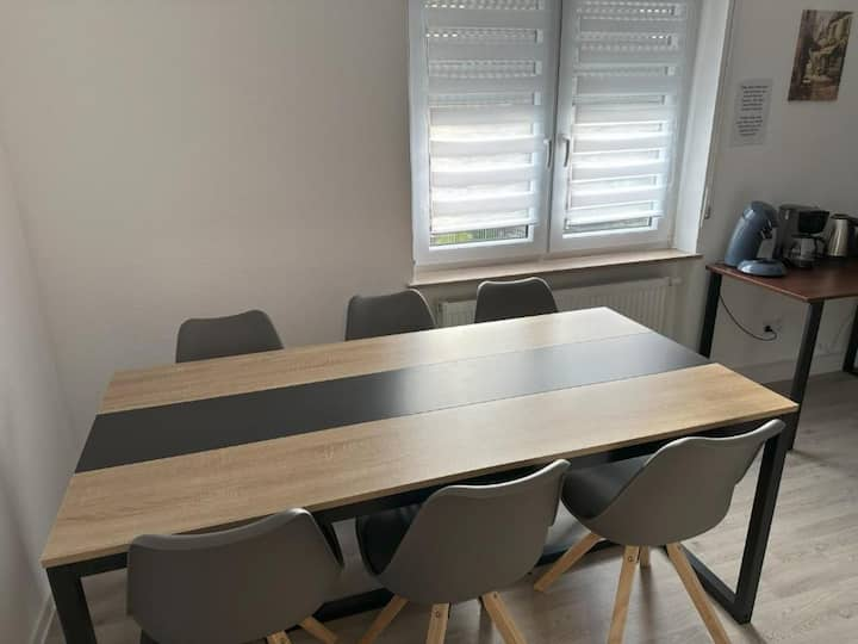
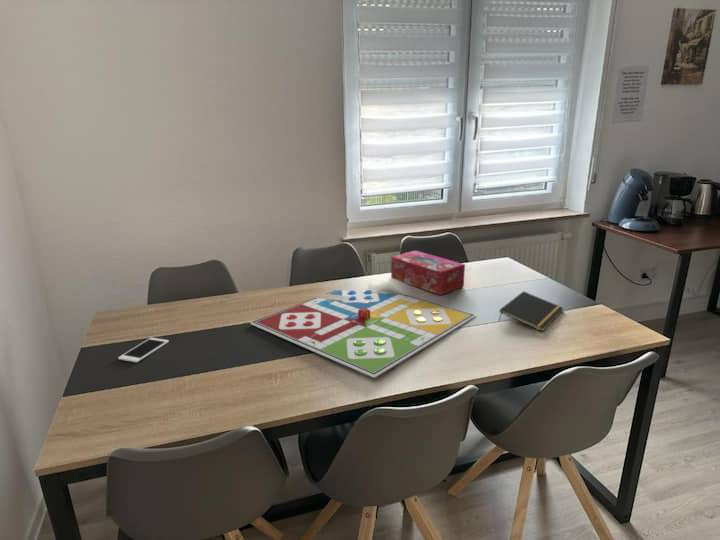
+ gameboard [250,289,477,379]
+ notepad [498,290,564,332]
+ cell phone [117,337,170,364]
+ tissue box [390,250,466,296]
